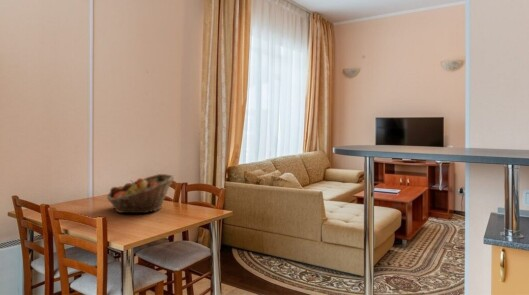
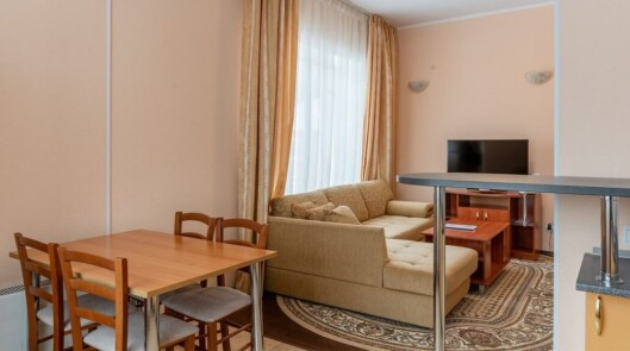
- fruit basket [106,173,176,214]
